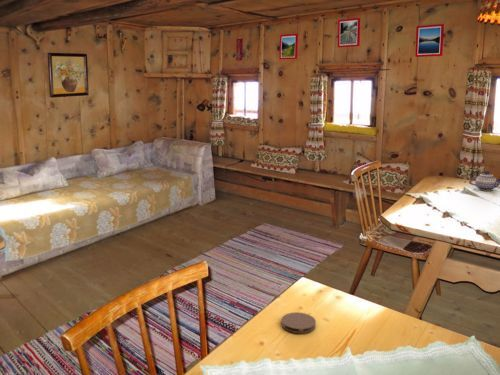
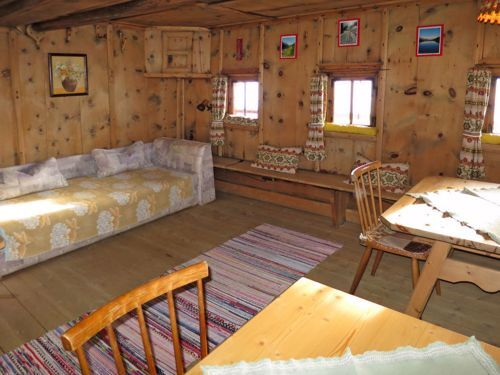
- teapot [468,170,500,192]
- coaster [281,311,317,334]
